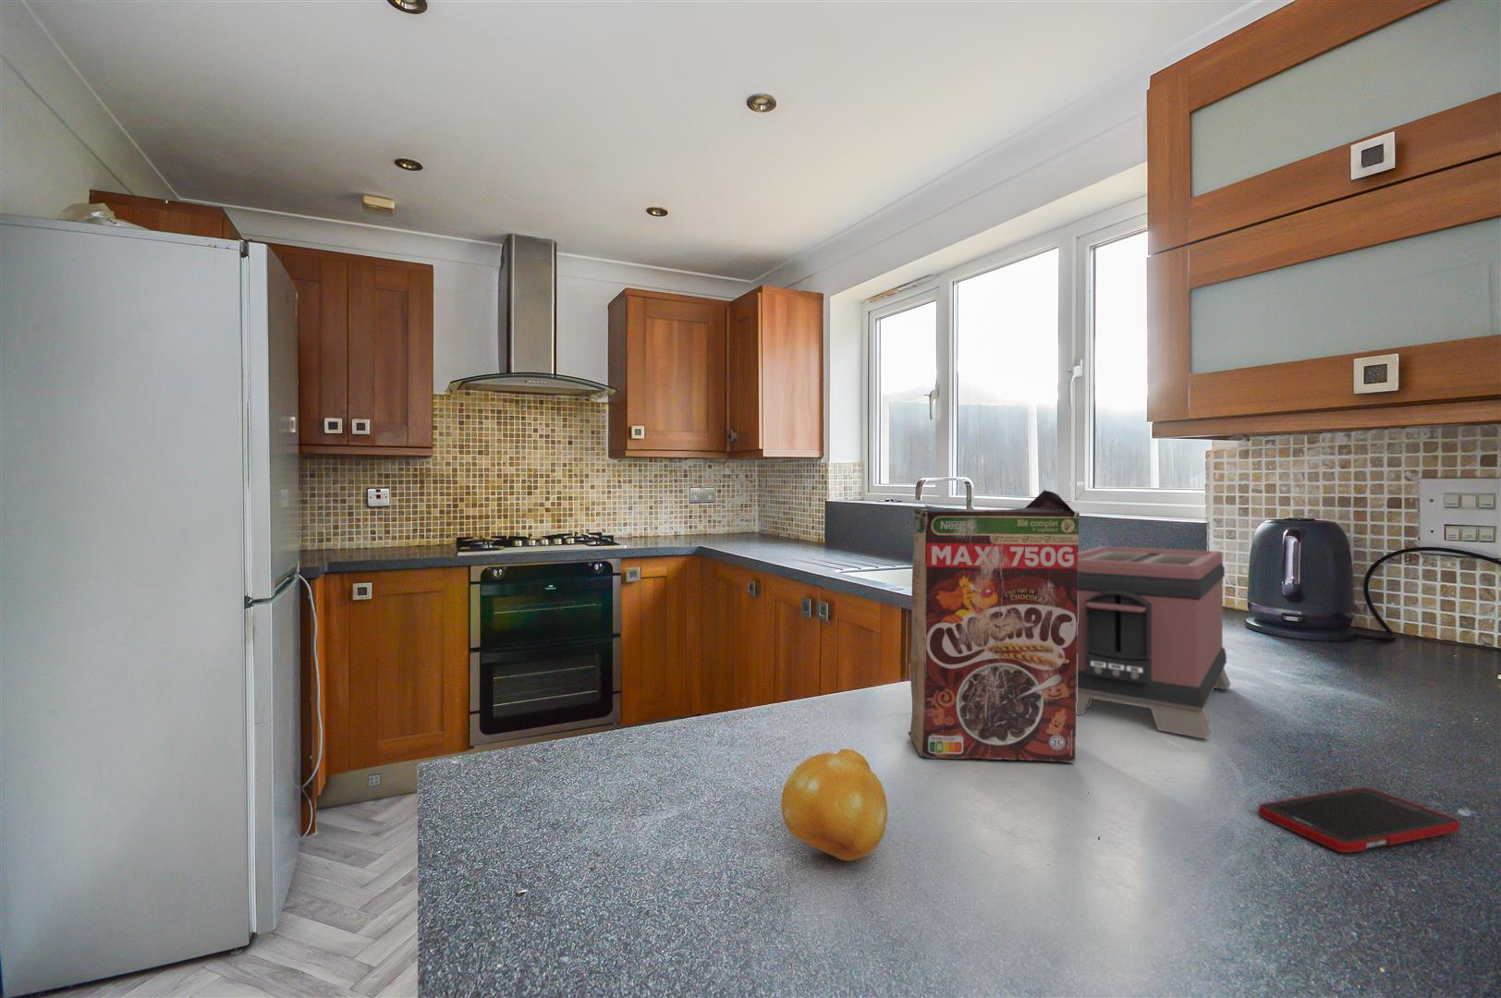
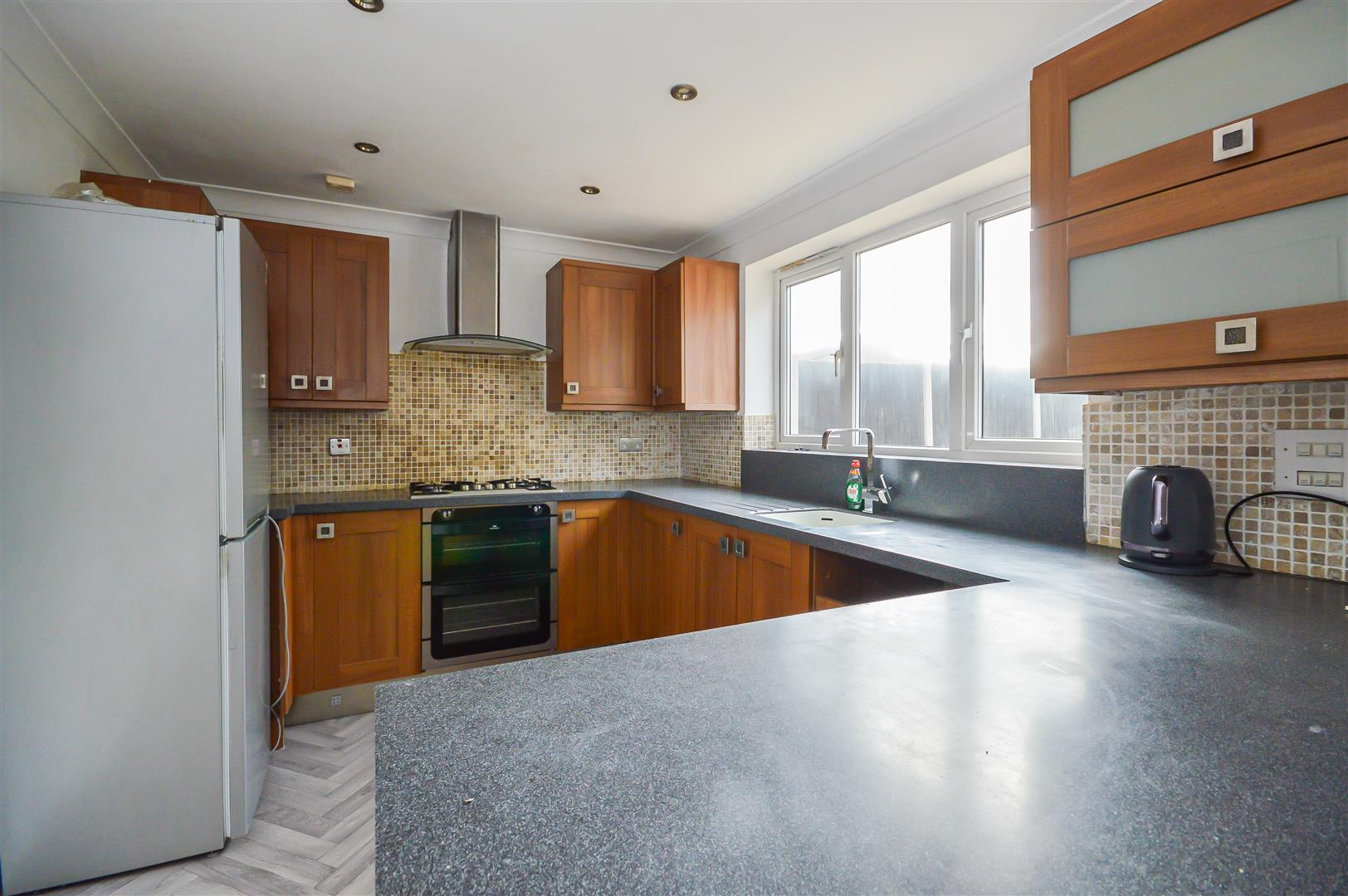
- cereal box [908,489,1080,763]
- fruit [781,749,889,861]
- toaster [1076,545,1232,741]
- cell phone [1257,786,1461,854]
